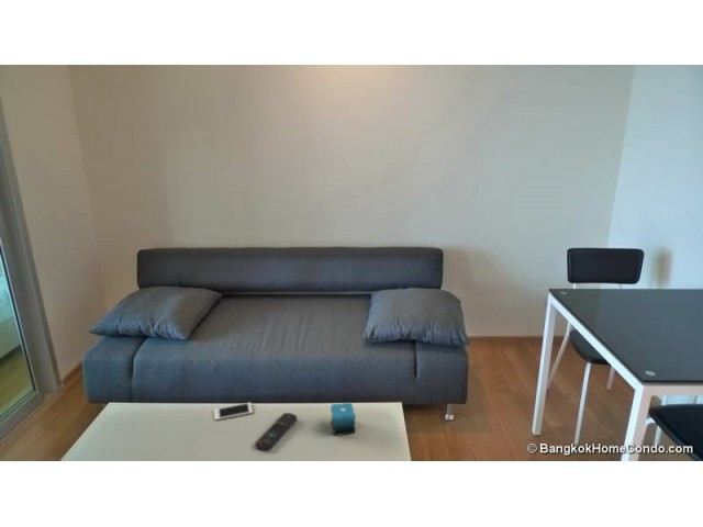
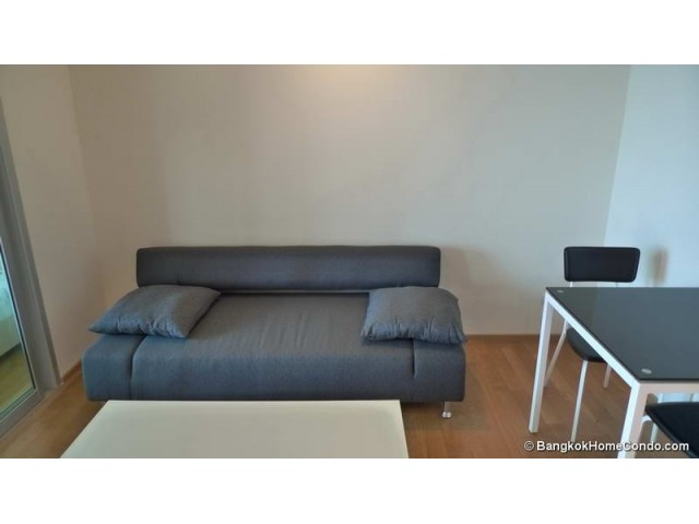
- cell phone [213,402,254,422]
- remote control [255,412,298,452]
- candle [330,402,357,437]
